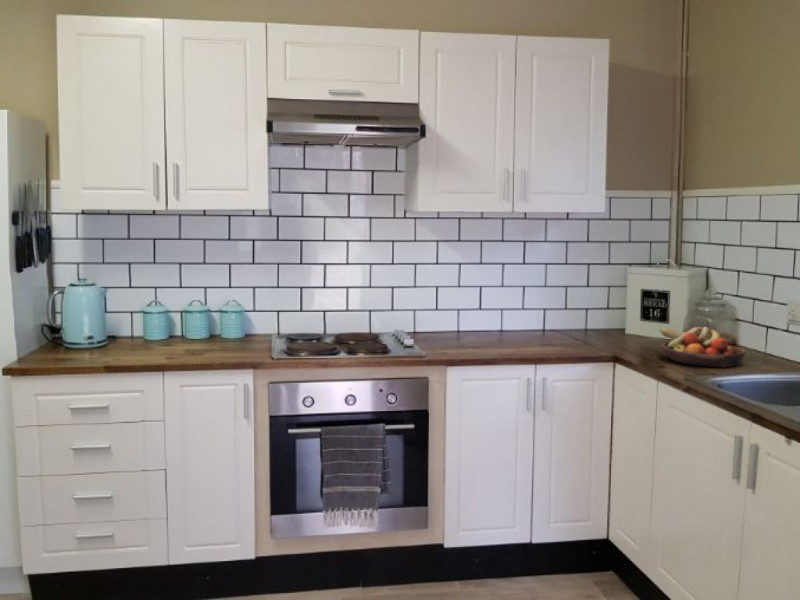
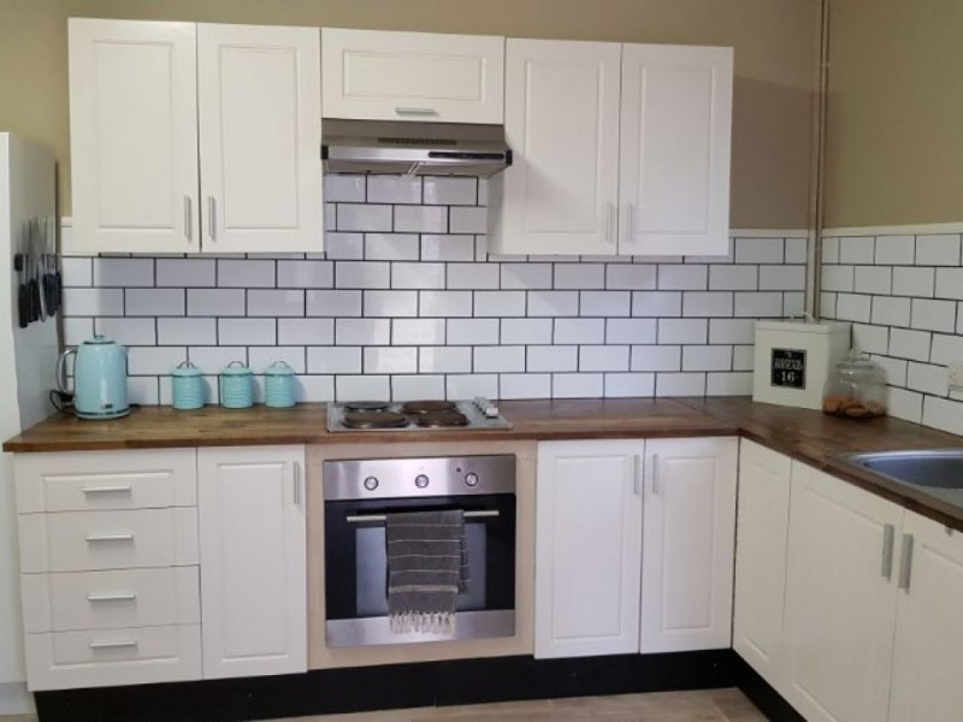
- fruit bowl [659,326,747,368]
